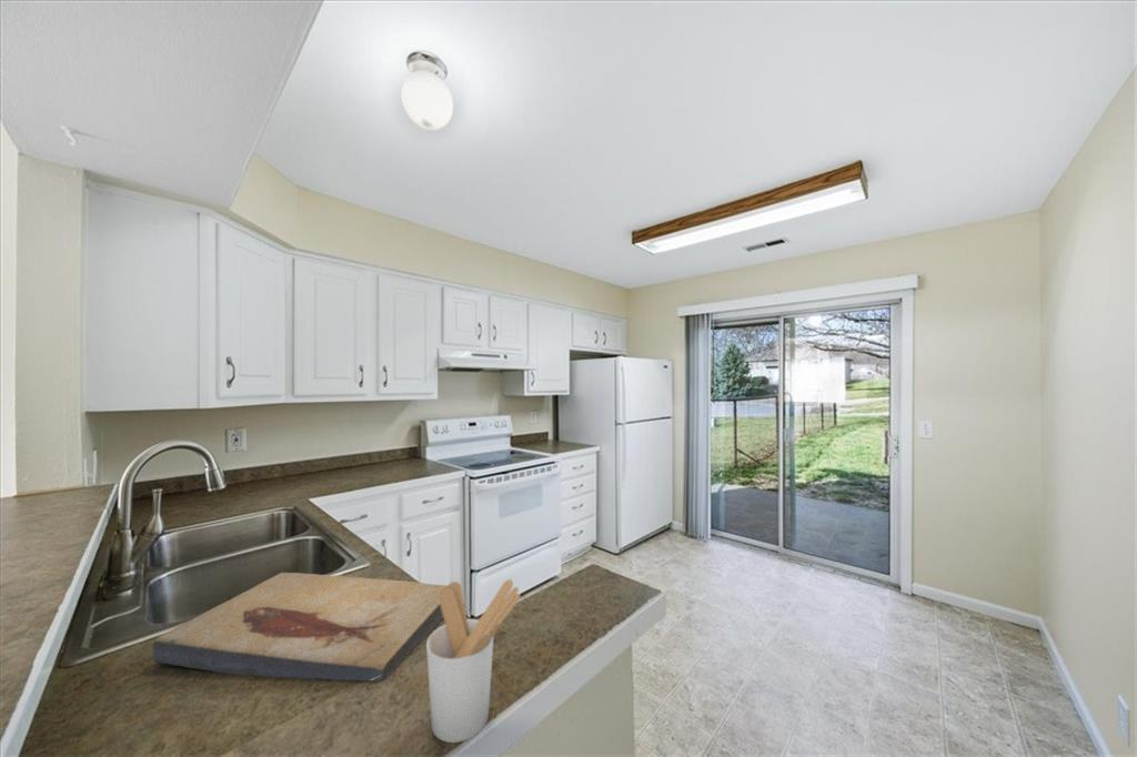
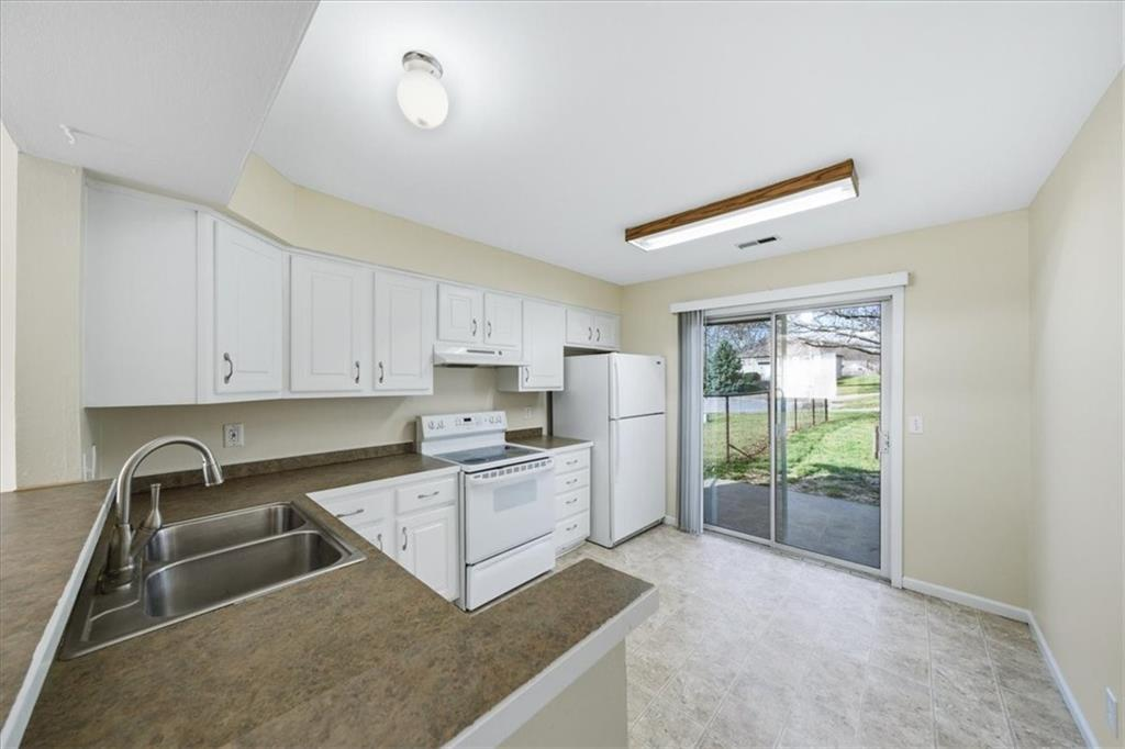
- fish fossil [151,572,445,682]
- utensil holder [425,578,522,744]
